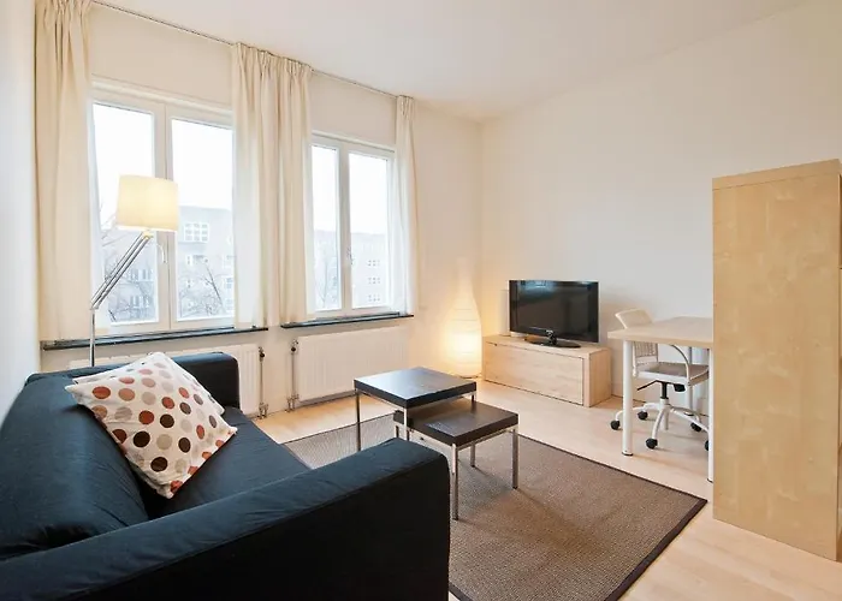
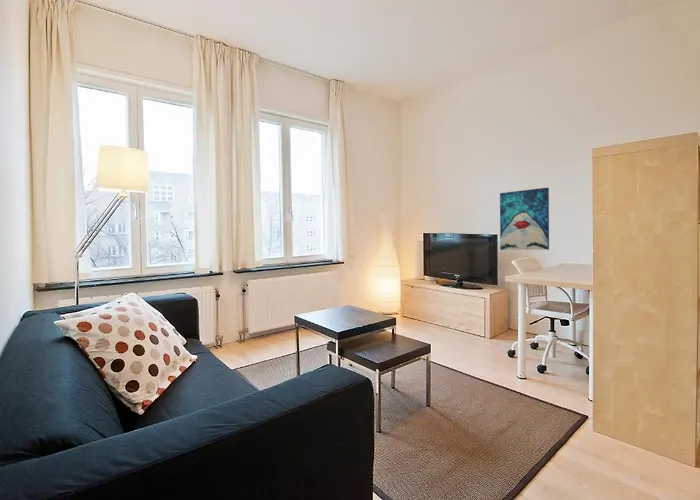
+ wall art [499,187,550,251]
